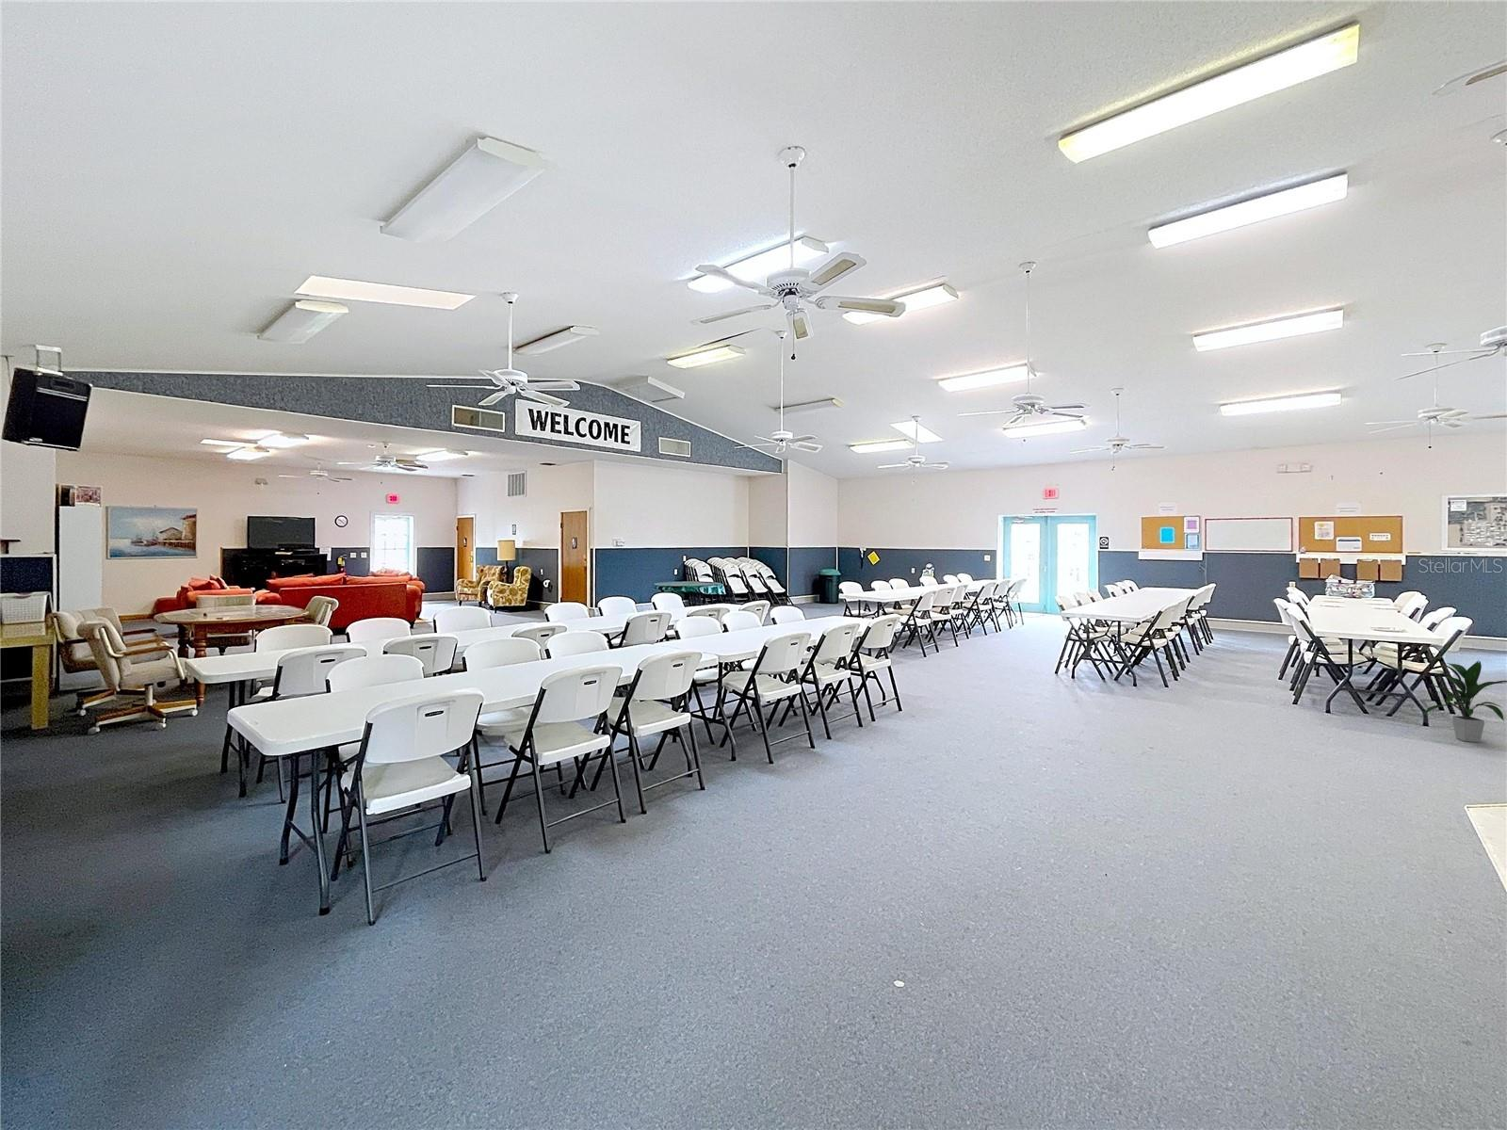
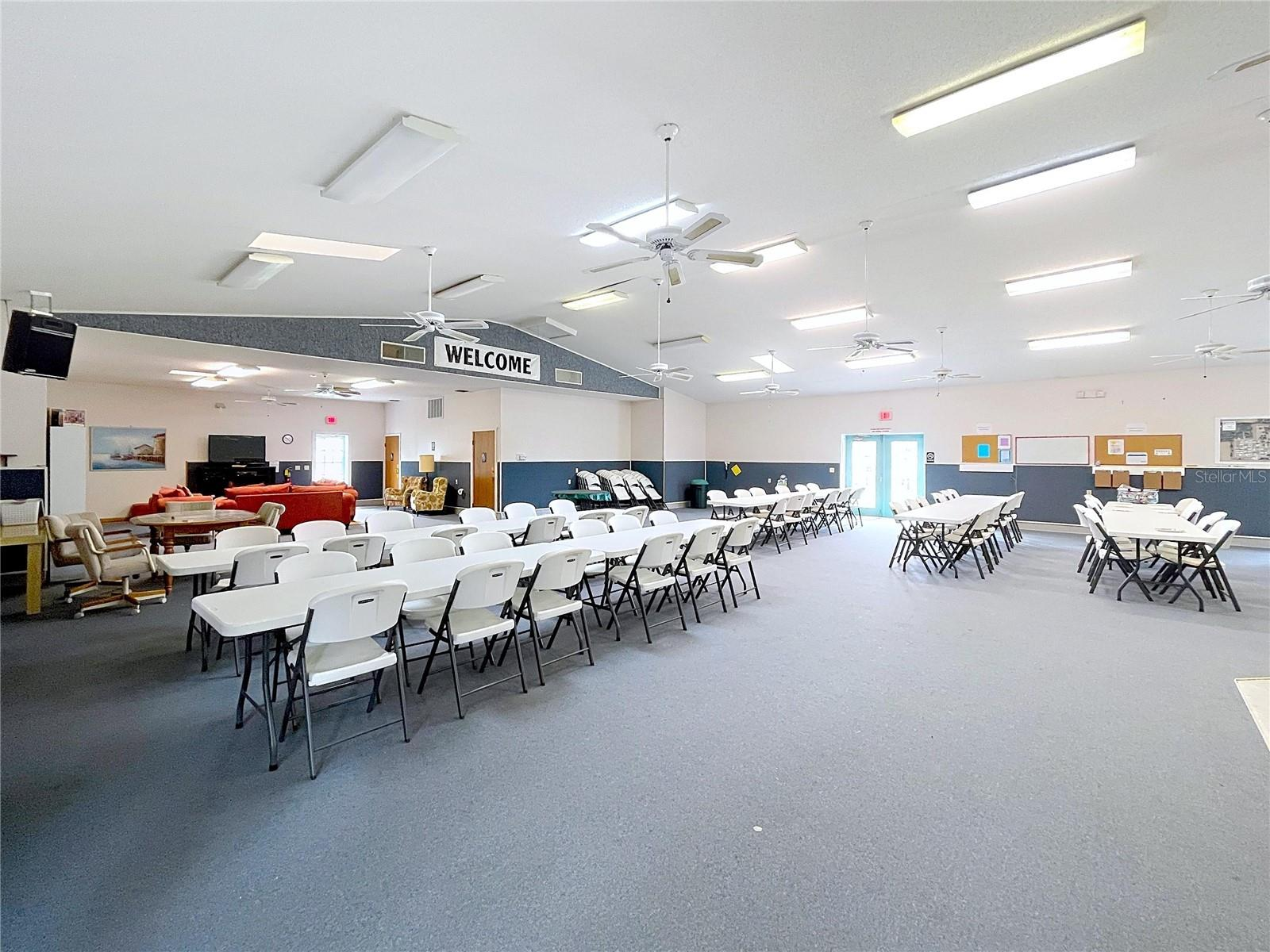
- indoor plant [1420,659,1507,743]
